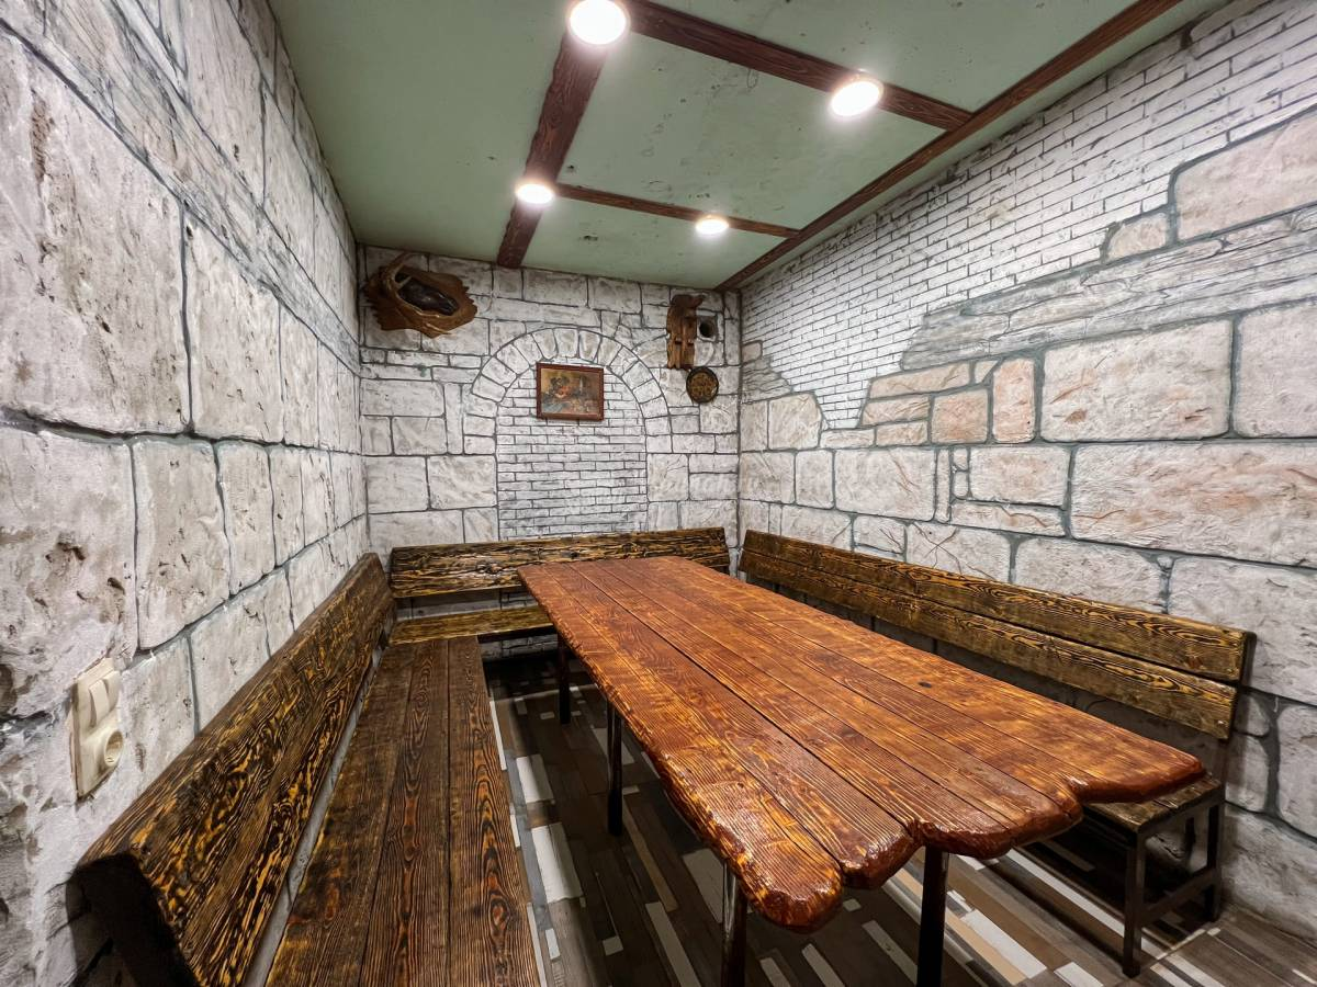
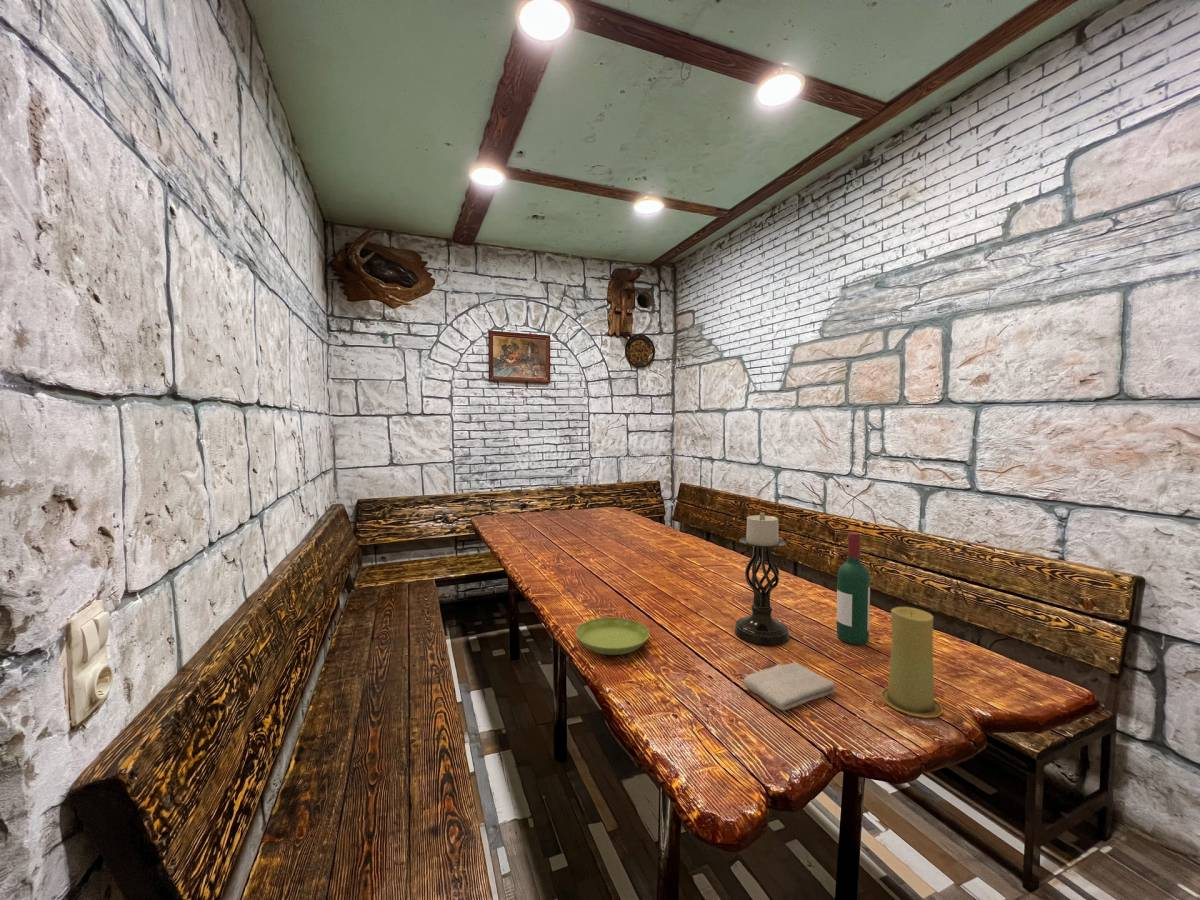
+ saucer [575,617,651,656]
+ washcloth [742,662,836,711]
+ candle [879,606,944,719]
+ candle holder [734,512,791,646]
+ wine bottle [836,531,871,645]
